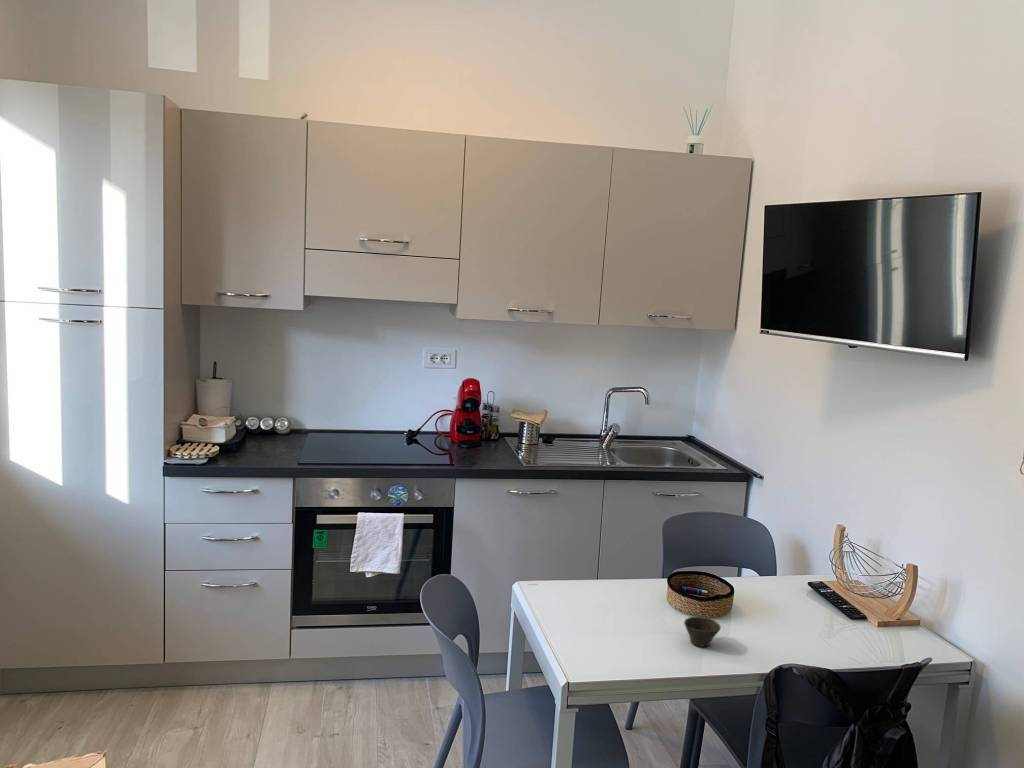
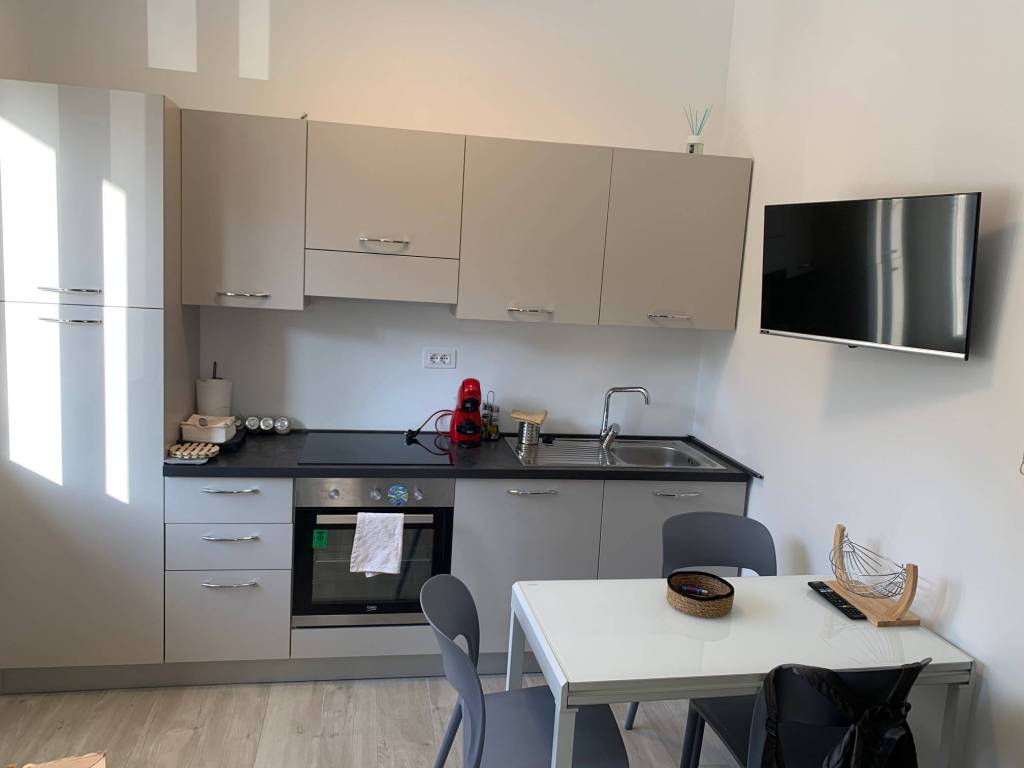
- cup [683,616,722,648]
